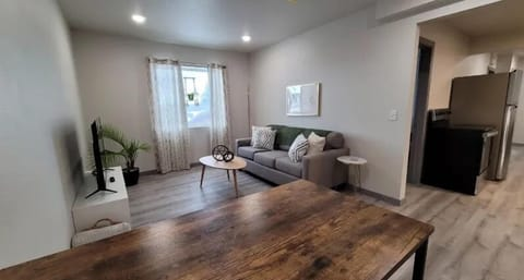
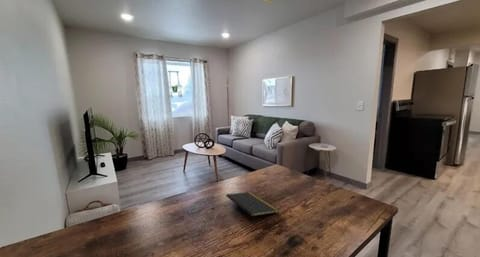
+ notepad [225,191,280,225]
